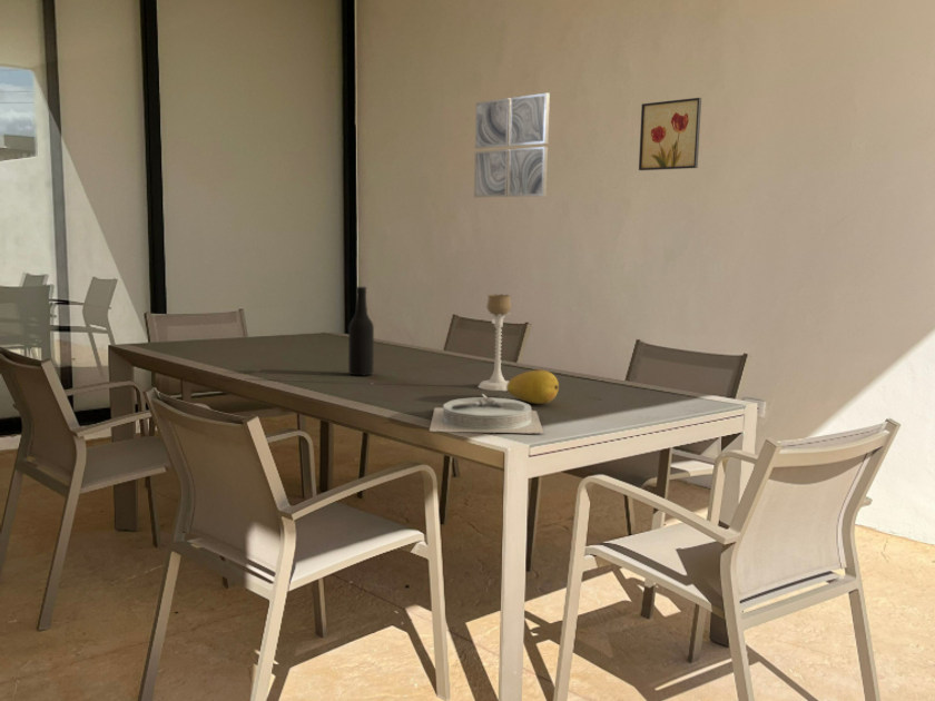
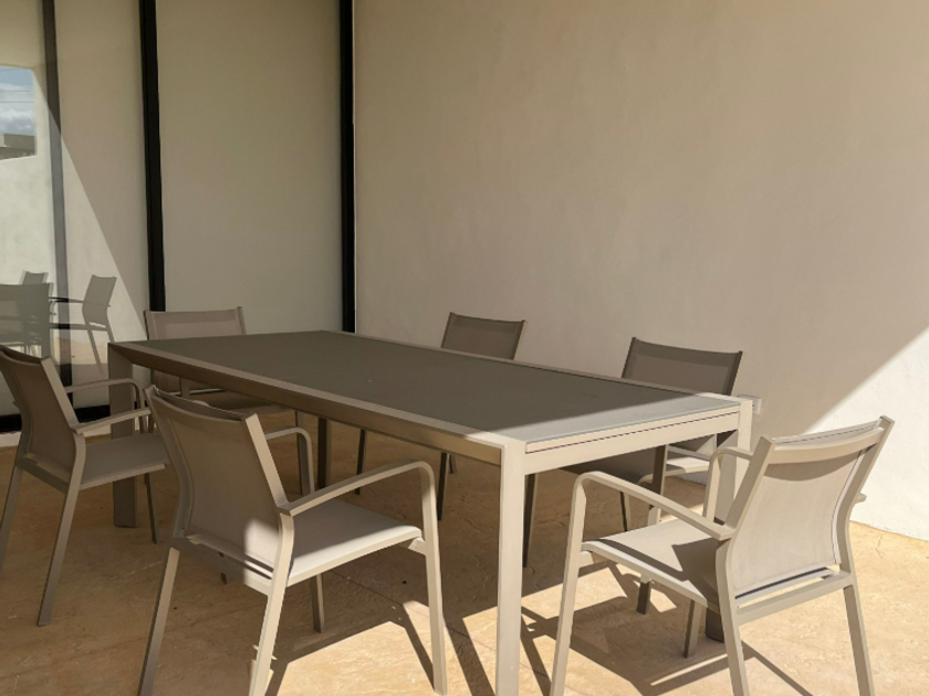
- bottle [347,285,375,377]
- candle holder [476,293,512,392]
- plate [429,393,544,434]
- fruit [506,369,560,405]
- wall art [638,97,702,171]
- wall art [473,91,551,199]
